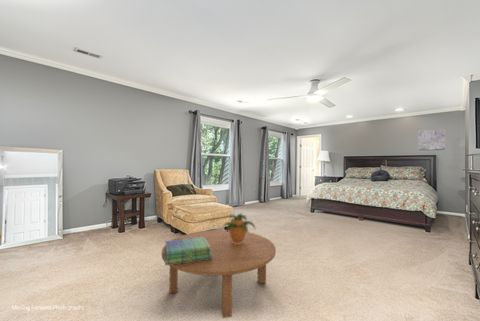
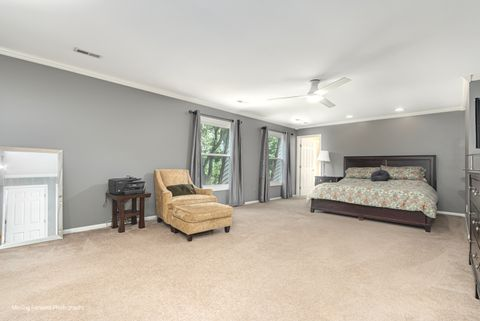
- coffee table [161,229,277,319]
- stack of books [162,237,212,267]
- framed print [417,128,446,152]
- potted plant [221,212,257,244]
